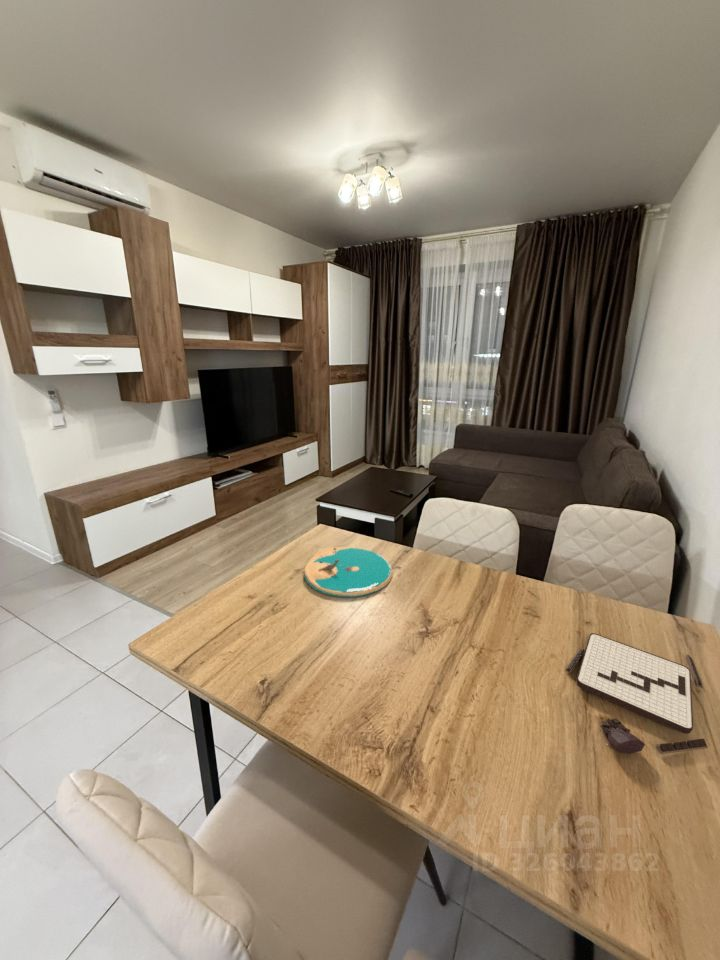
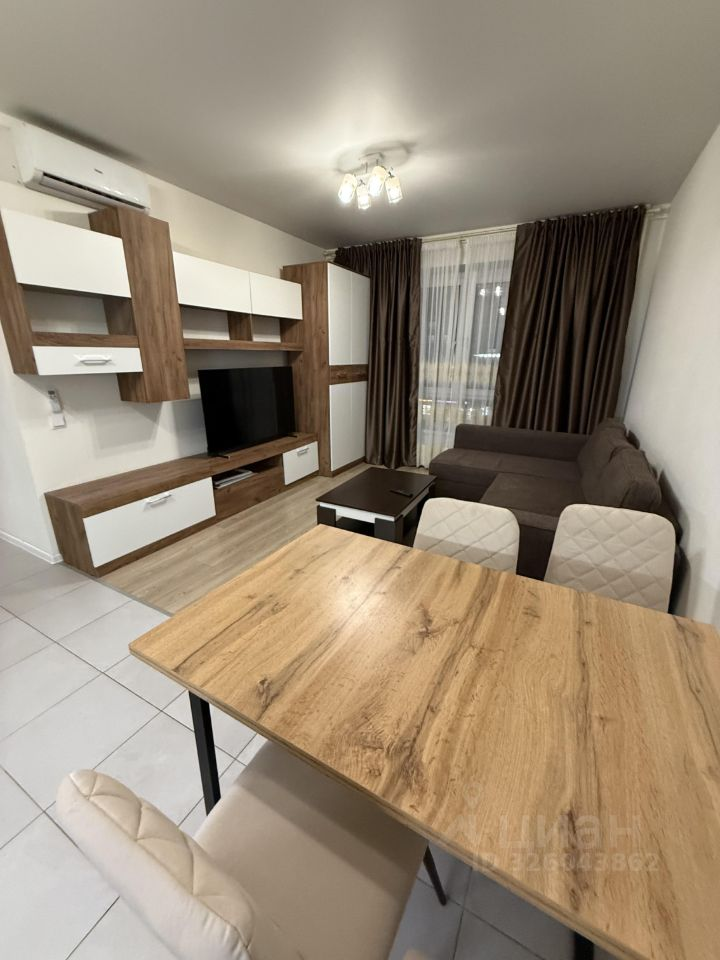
- board game [564,632,709,755]
- plate [303,546,394,598]
